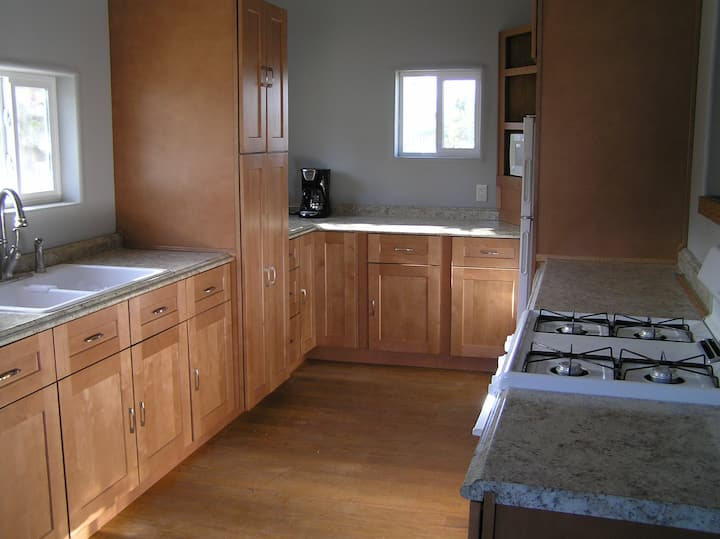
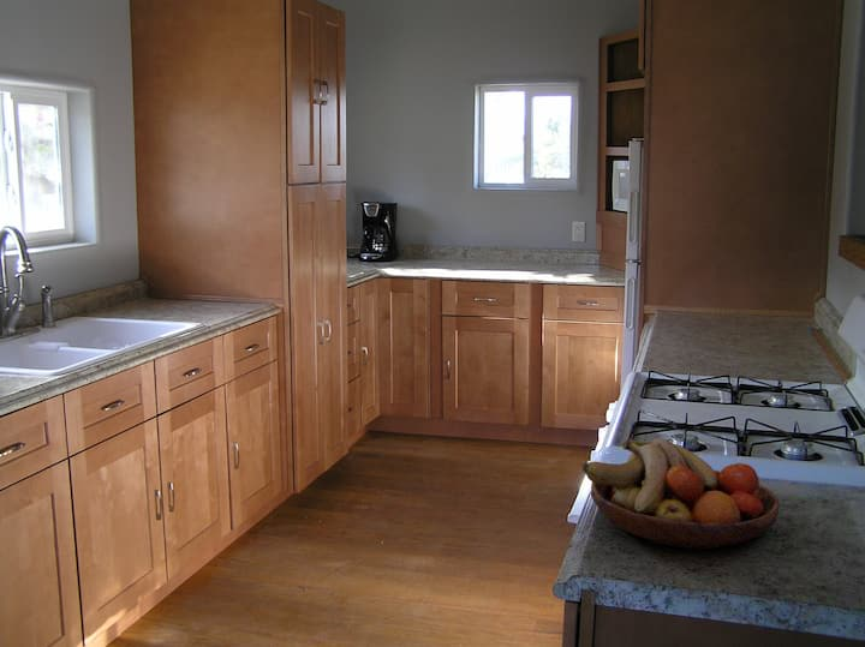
+ fruit bowl [581,437,781,550]
